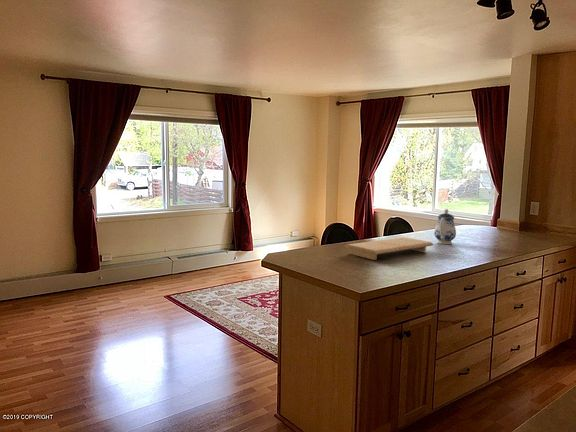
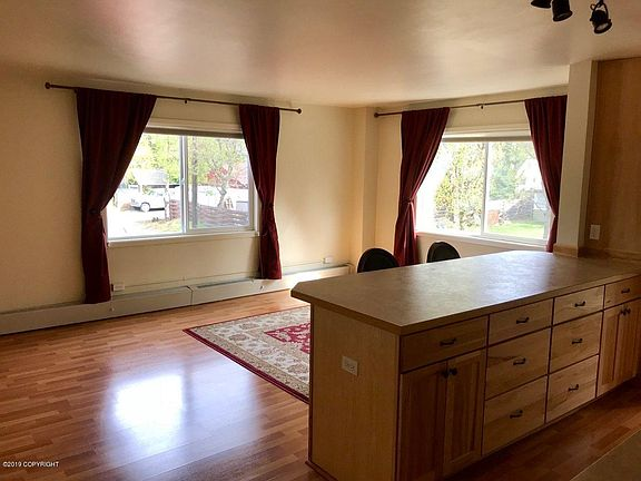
- cutting board [344,236,434,261]
- teapot [433,208,457,245]
